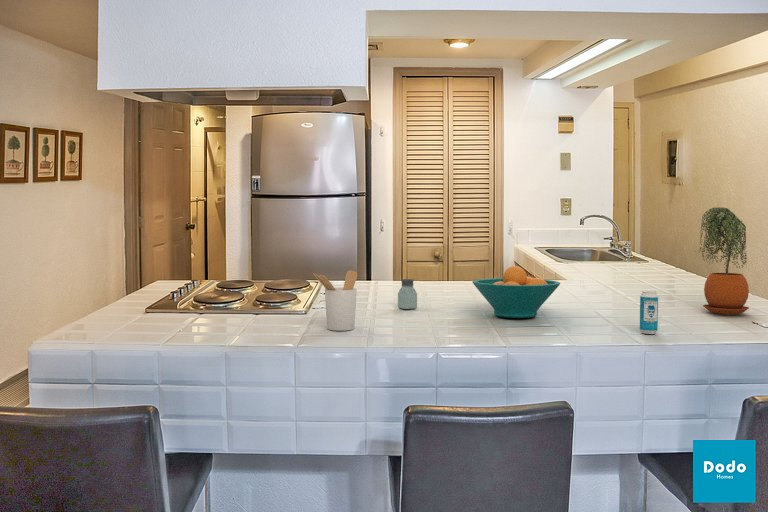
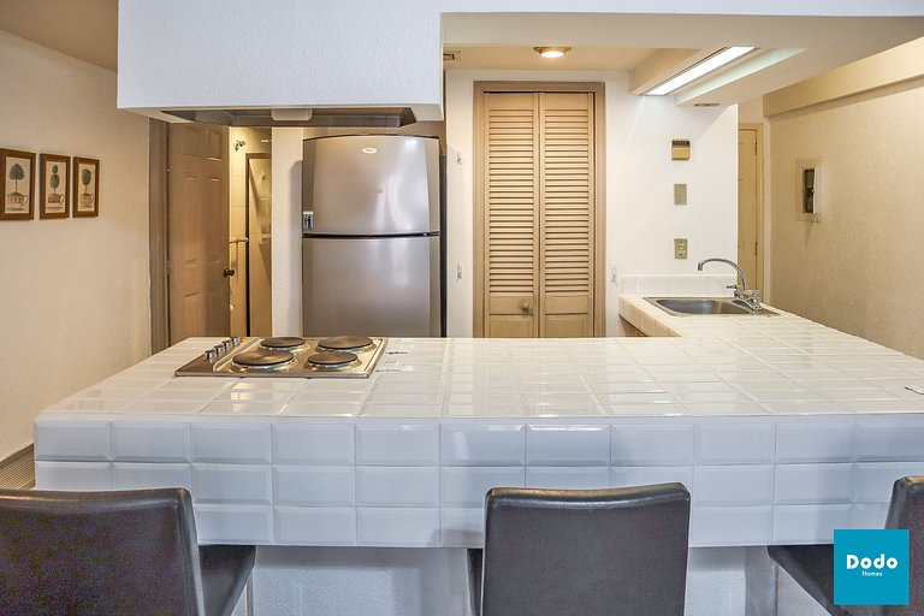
- utensil holder [312,269,358,332]
- saltshaker [397,278,418,310]
- potted plant [698,206,750,316]
- fruit bowl [472,265,561,319]
- beverage can [639,290,659,335]
